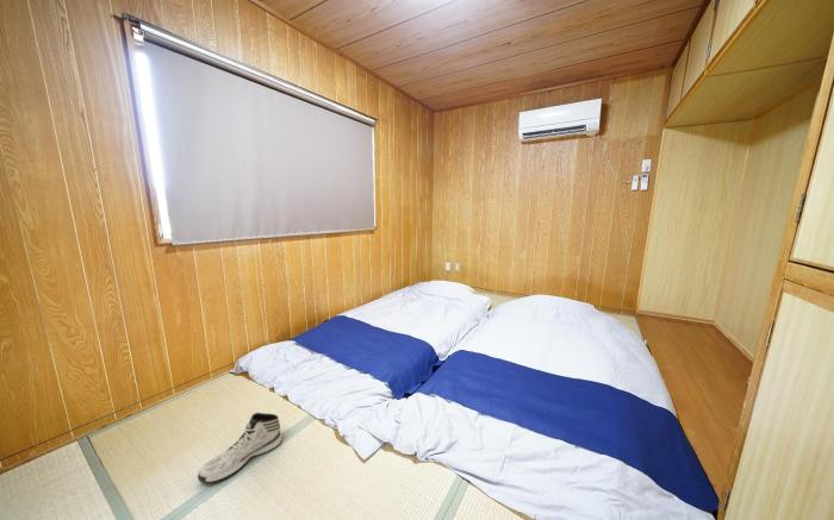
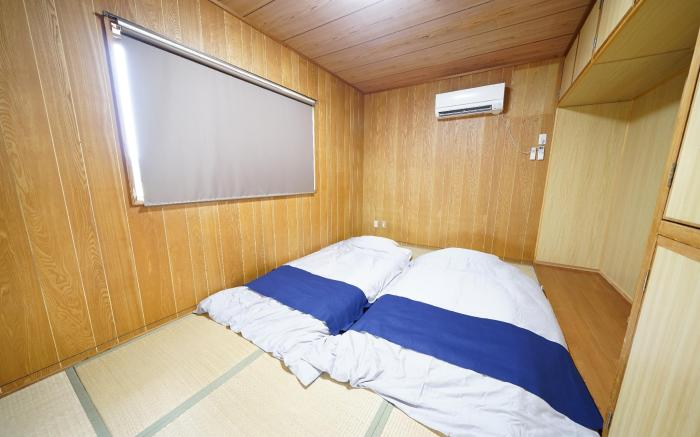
- sneaker [197,412,284,484]
